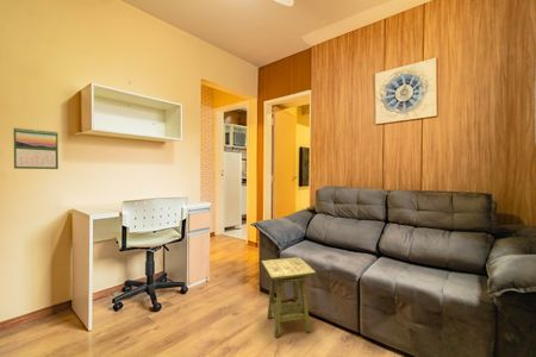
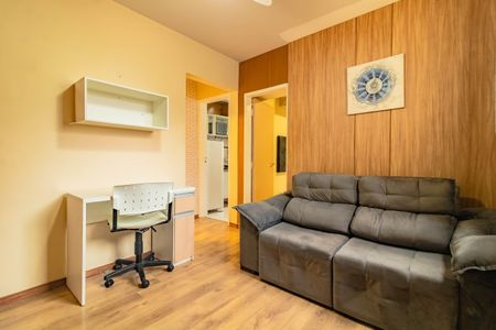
- side table [260,256,317,339]
- calendar [12,126,60,170]
